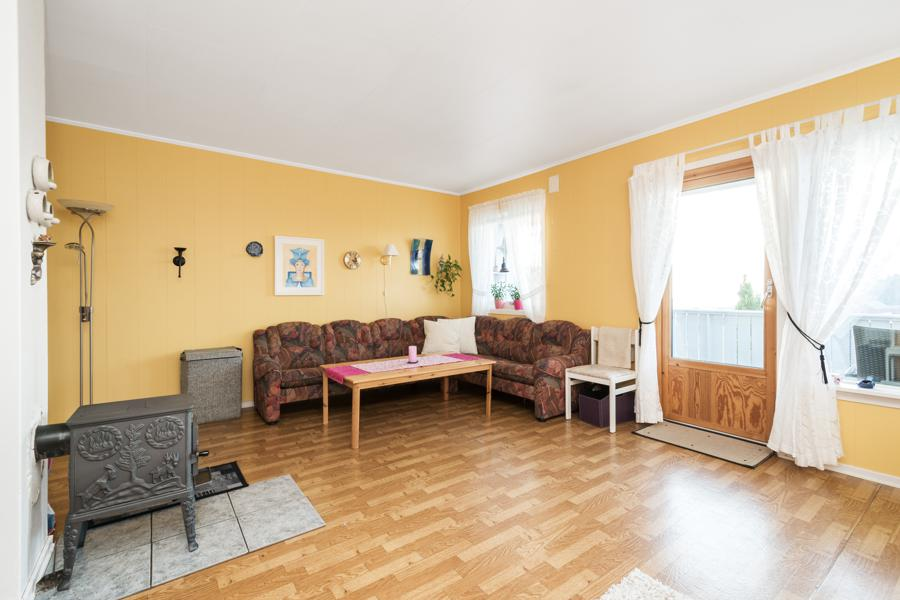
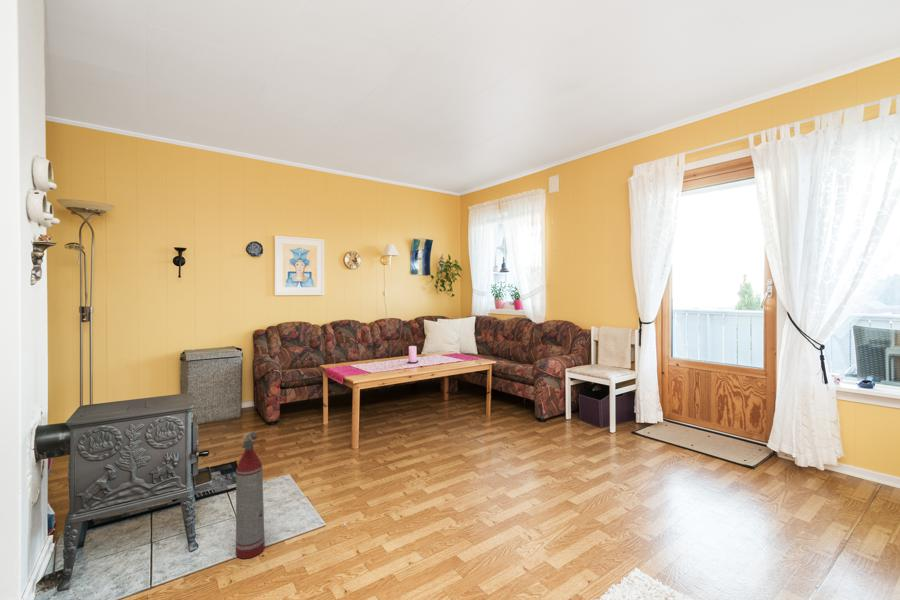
+ fire extinguisher [235,430,266,560]
